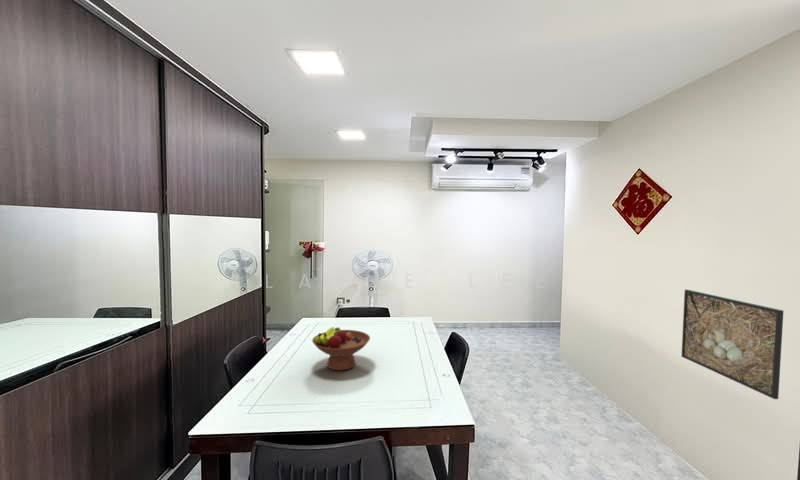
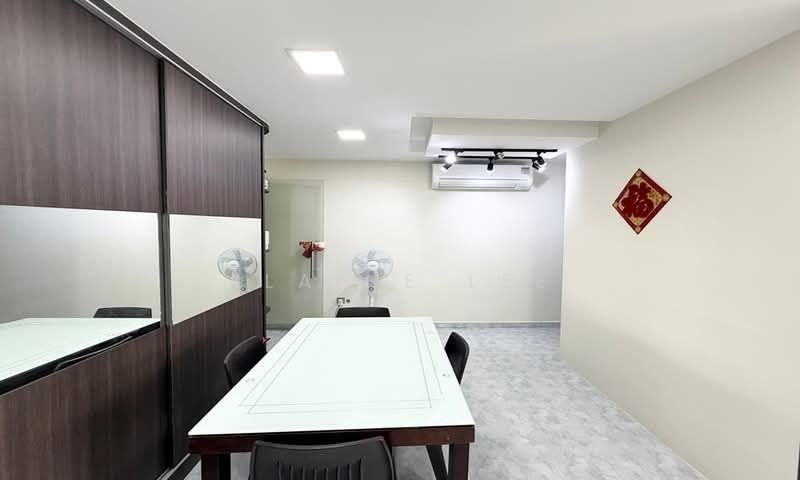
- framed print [681,289,785,400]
- fruit bowl [311,326,371,372]
